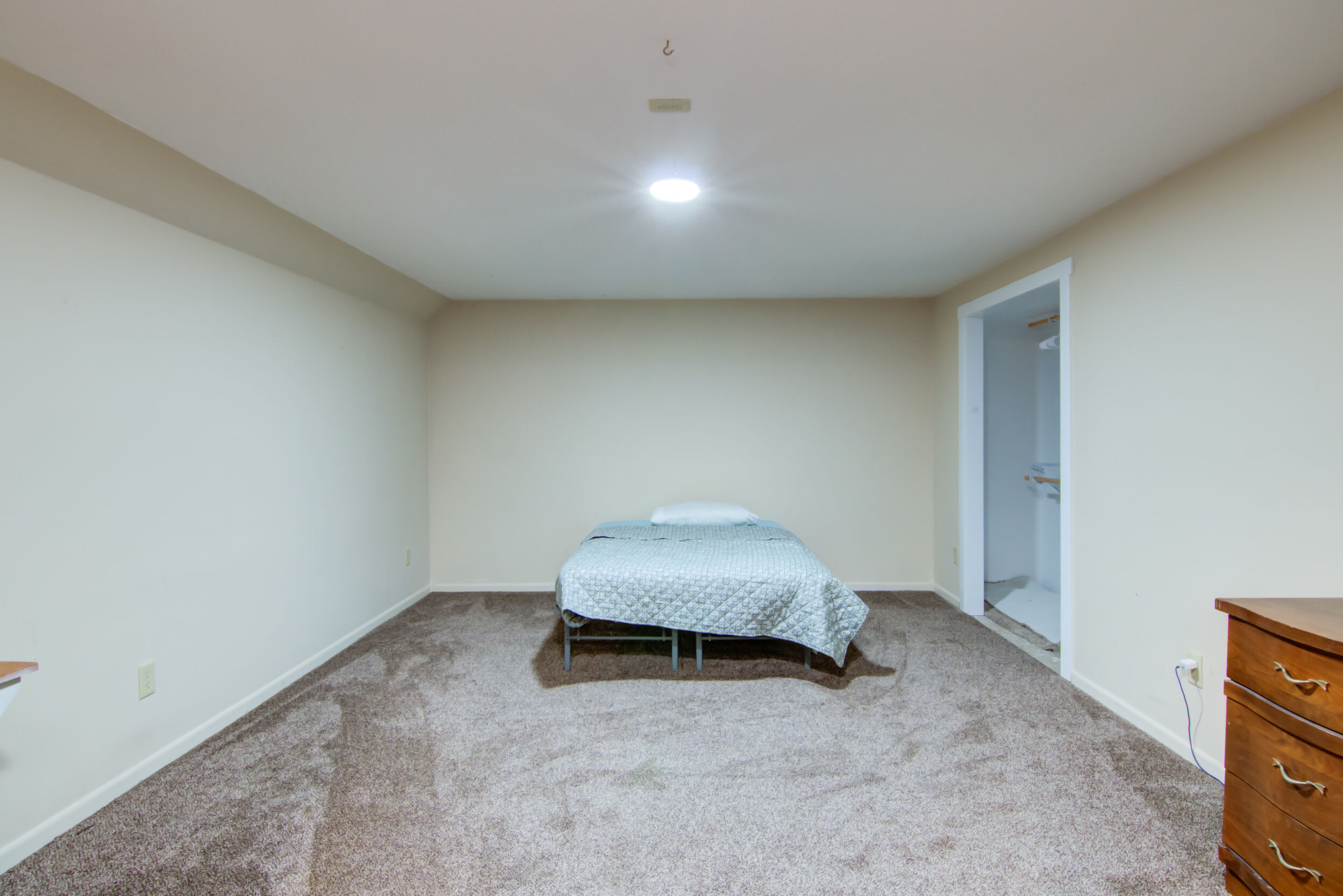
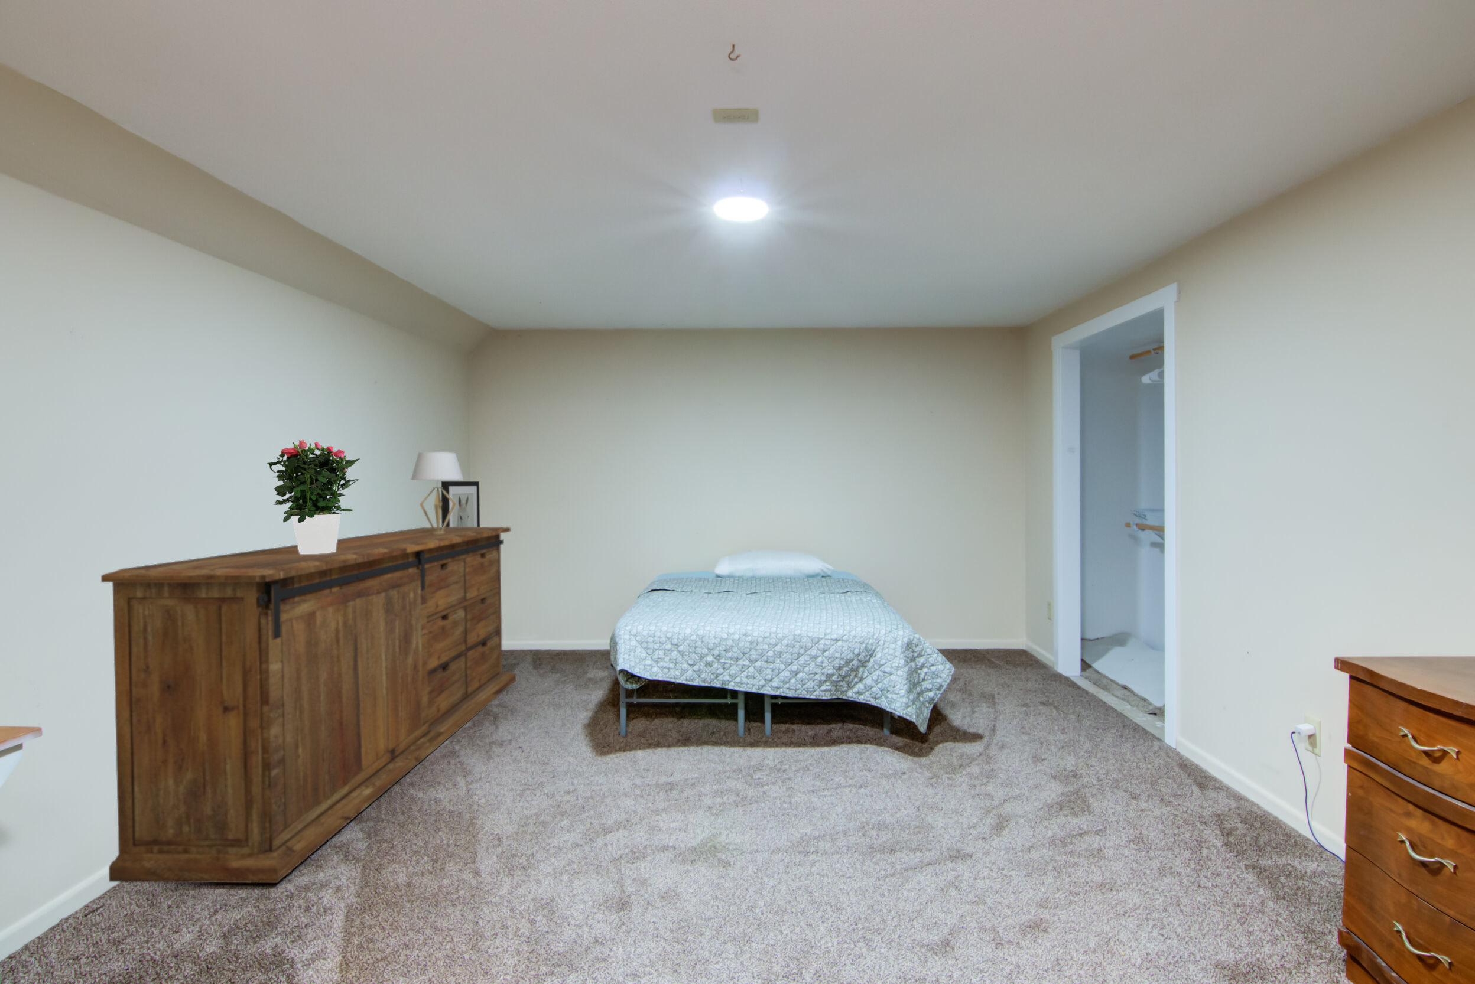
+ table lamp [410,451,463,534]
+ potted flower [267,439,360,554]
+ wall art [440,481,480,527]
+ sideboard [100,526,517,884]
